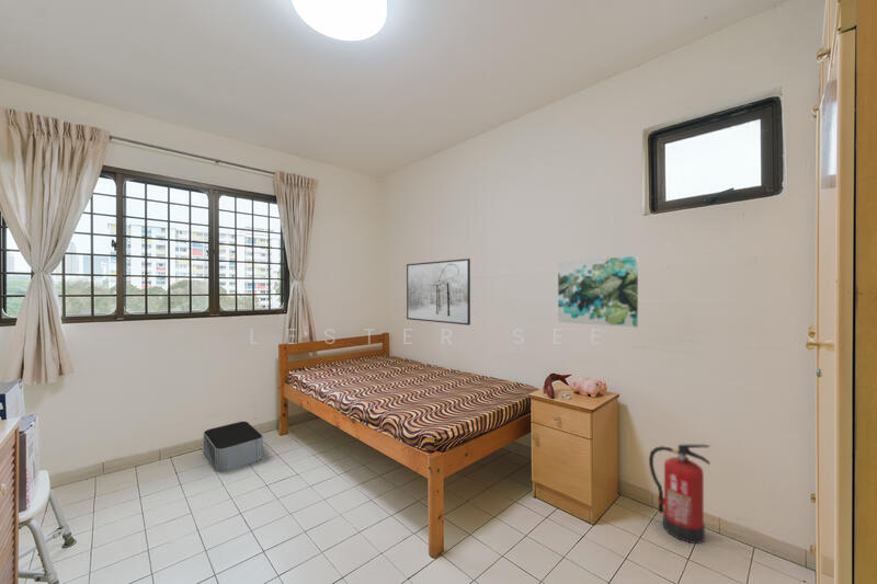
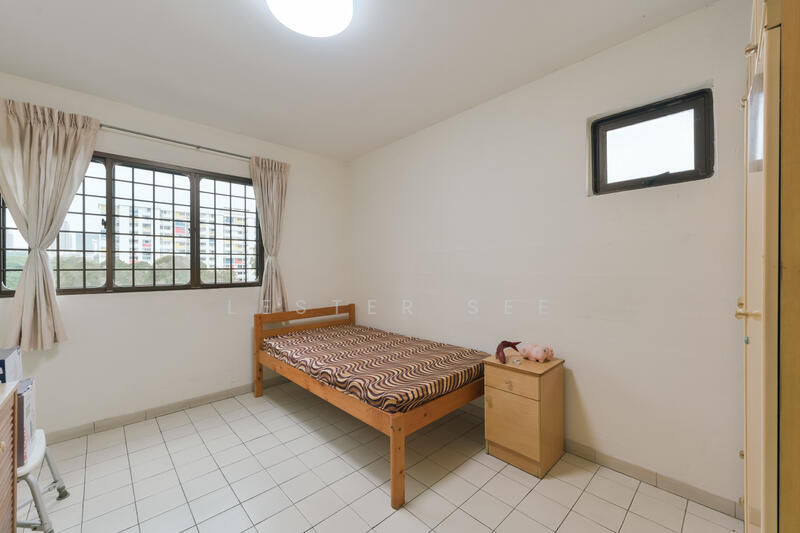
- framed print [406,257,471,327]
- storage bin [203,421,264,473]
- wall art [557,255,639,329]
- fire extinguisher [648,444,711,545]
